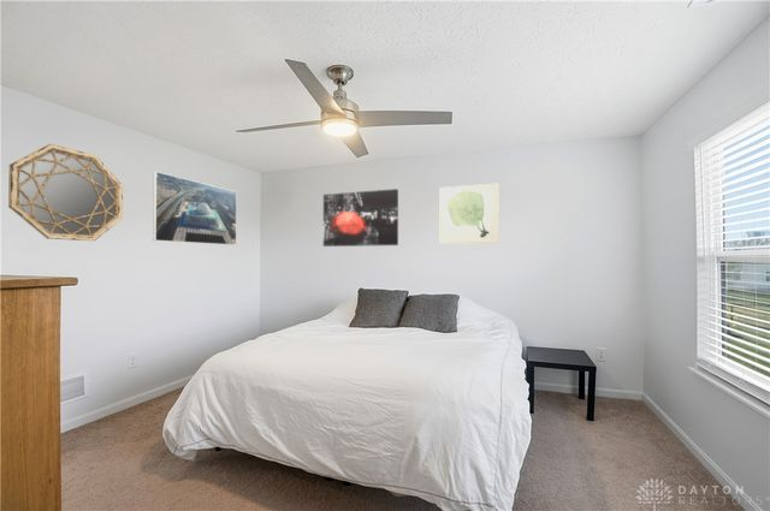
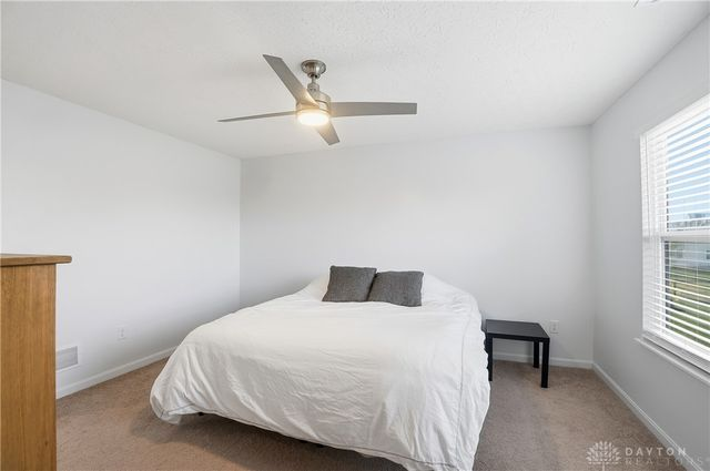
- wall art [322,188,399,248]
- wall art [439,183,500,244]
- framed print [152,171,238,246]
- home mirror [7,143,124,242]
